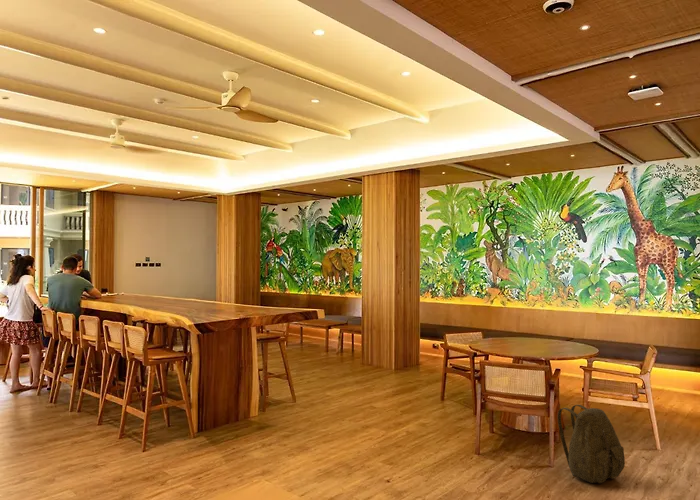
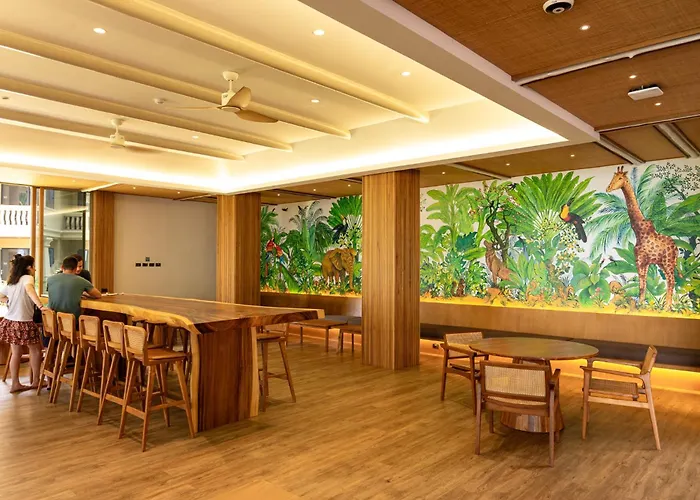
- backpack [556,404,626,484]
